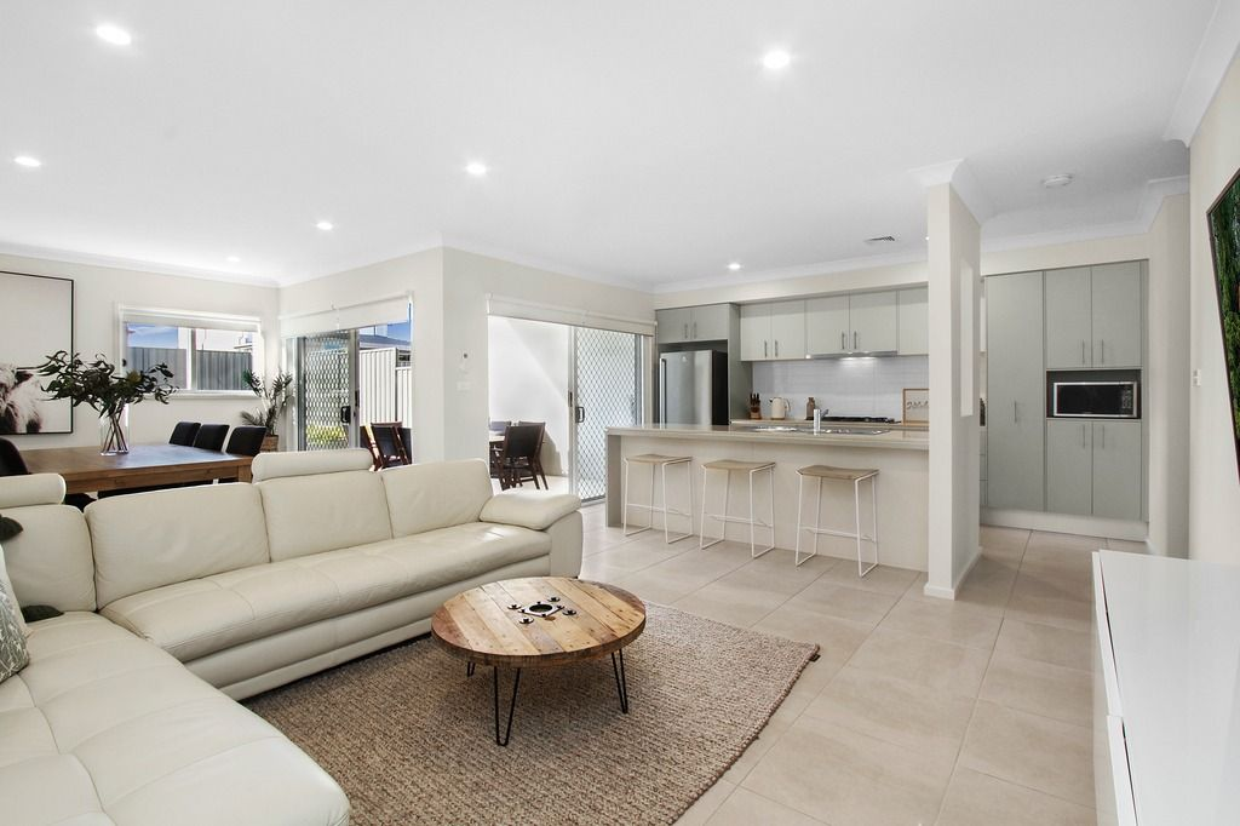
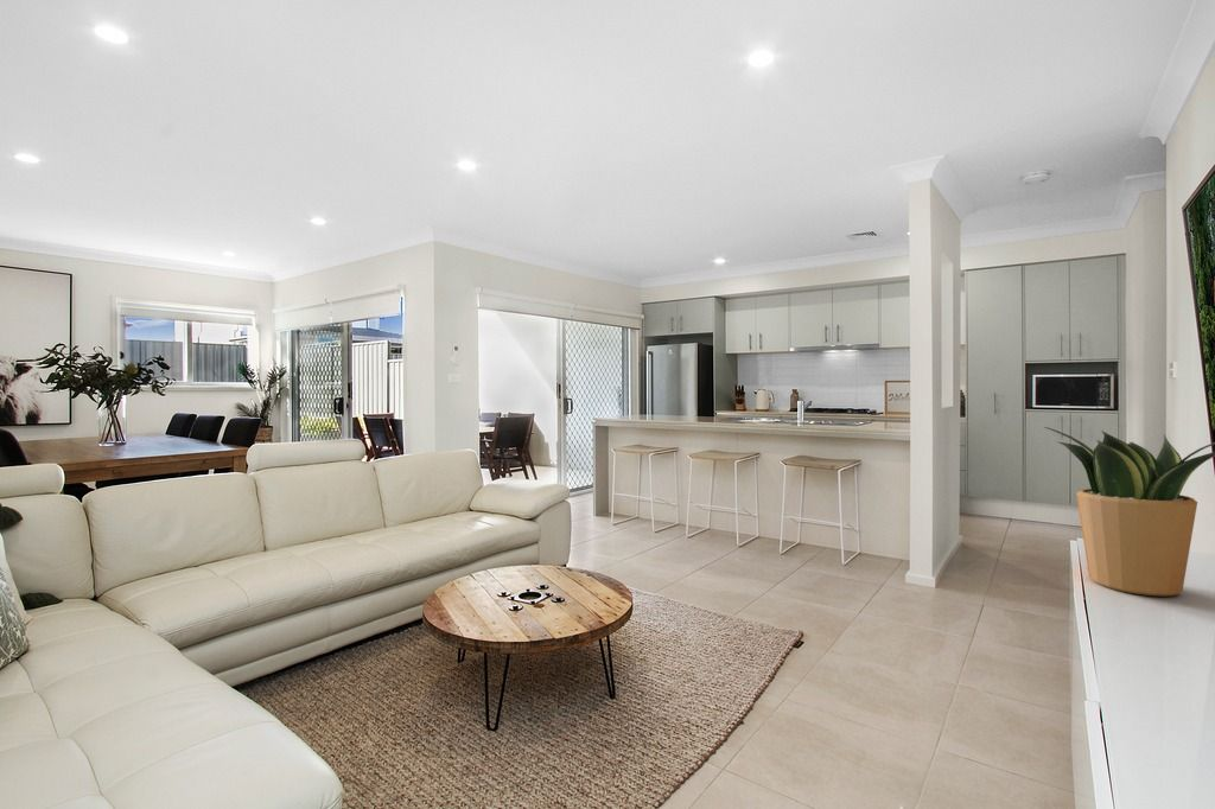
+ potted plant [1043,426,1215,598]
